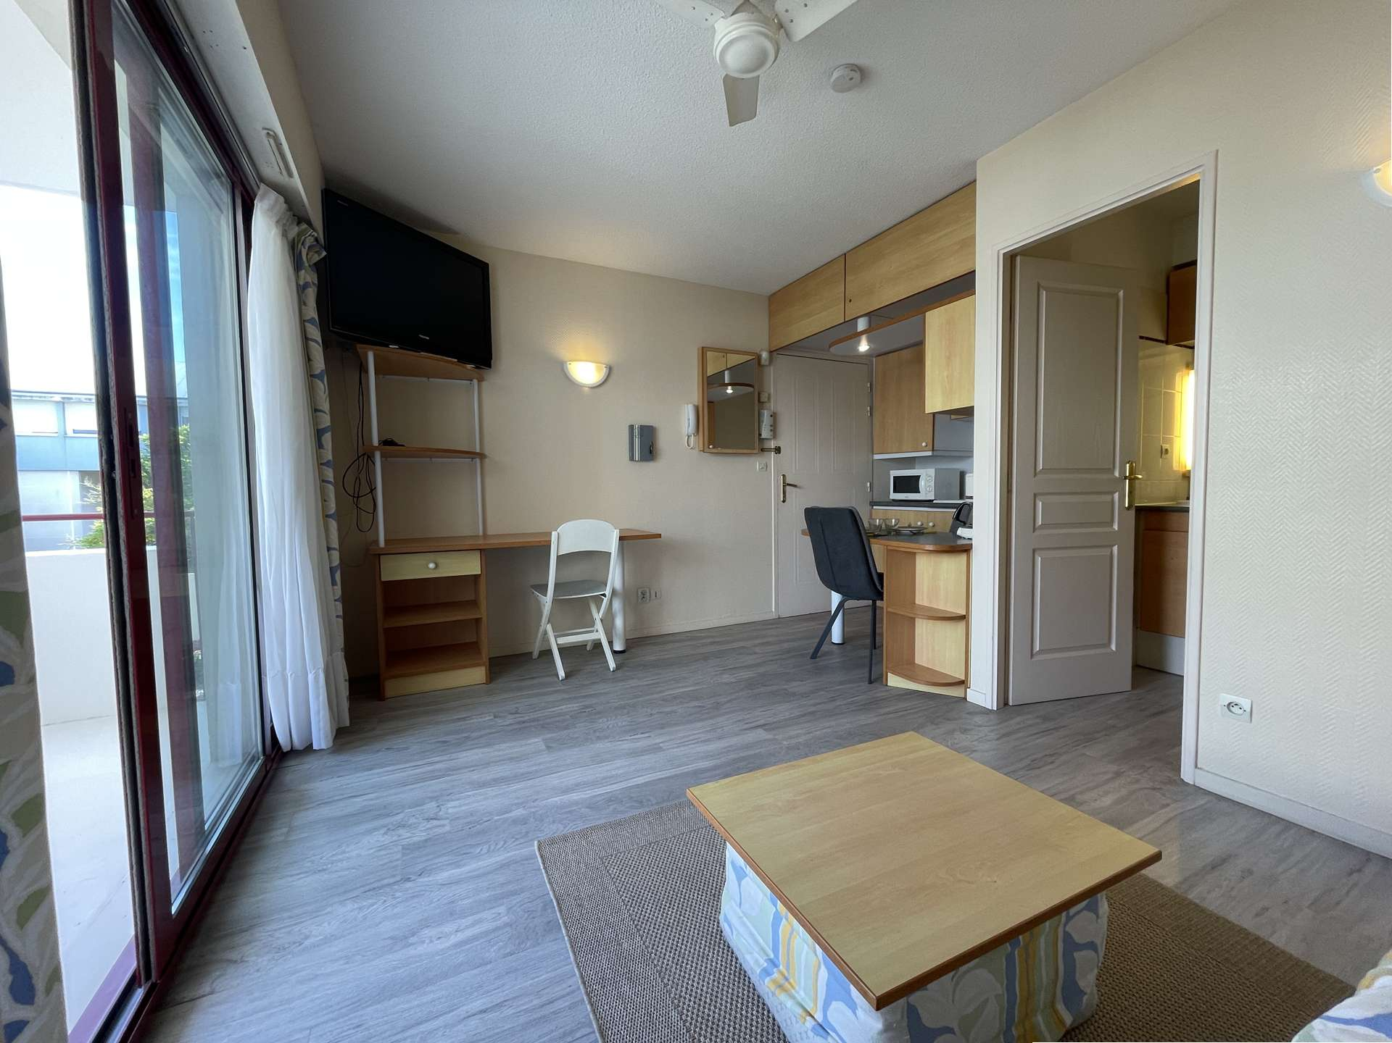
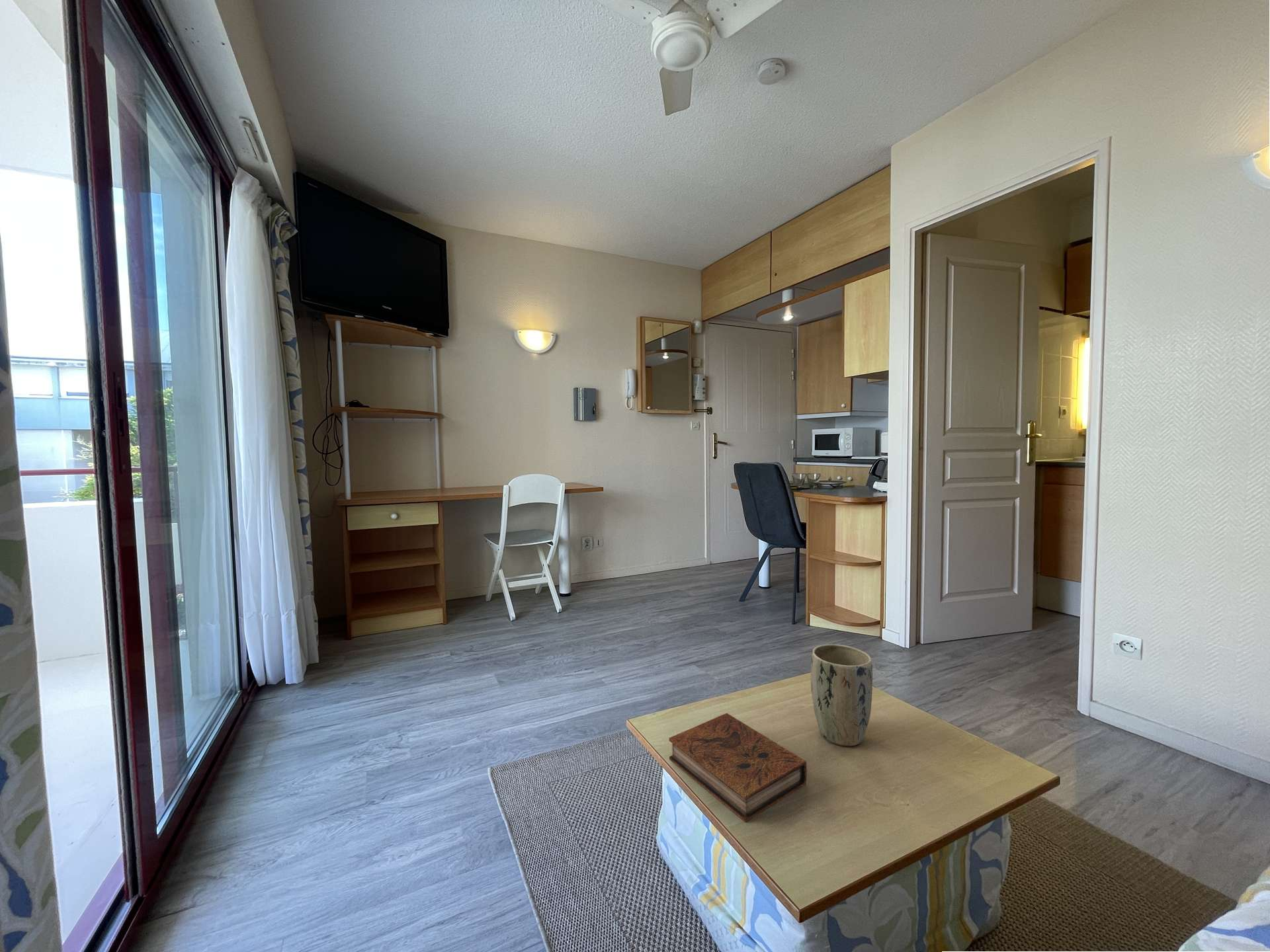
+ plant pot [810,644,873,747]
+ book [669,713,808,822]
